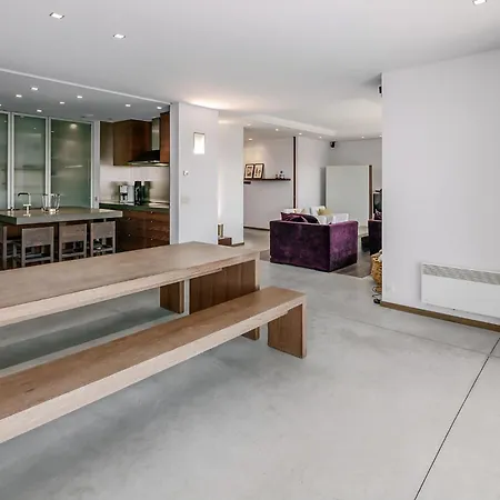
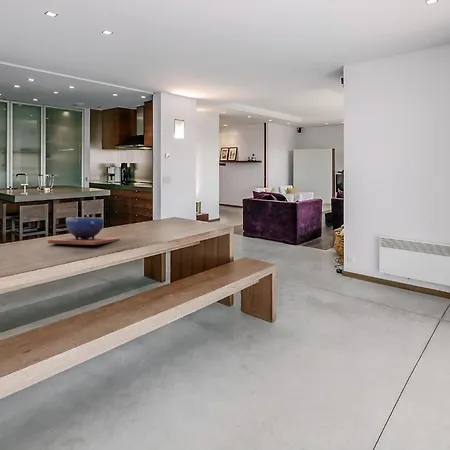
+ decorative bowl [47,216,121,246]
